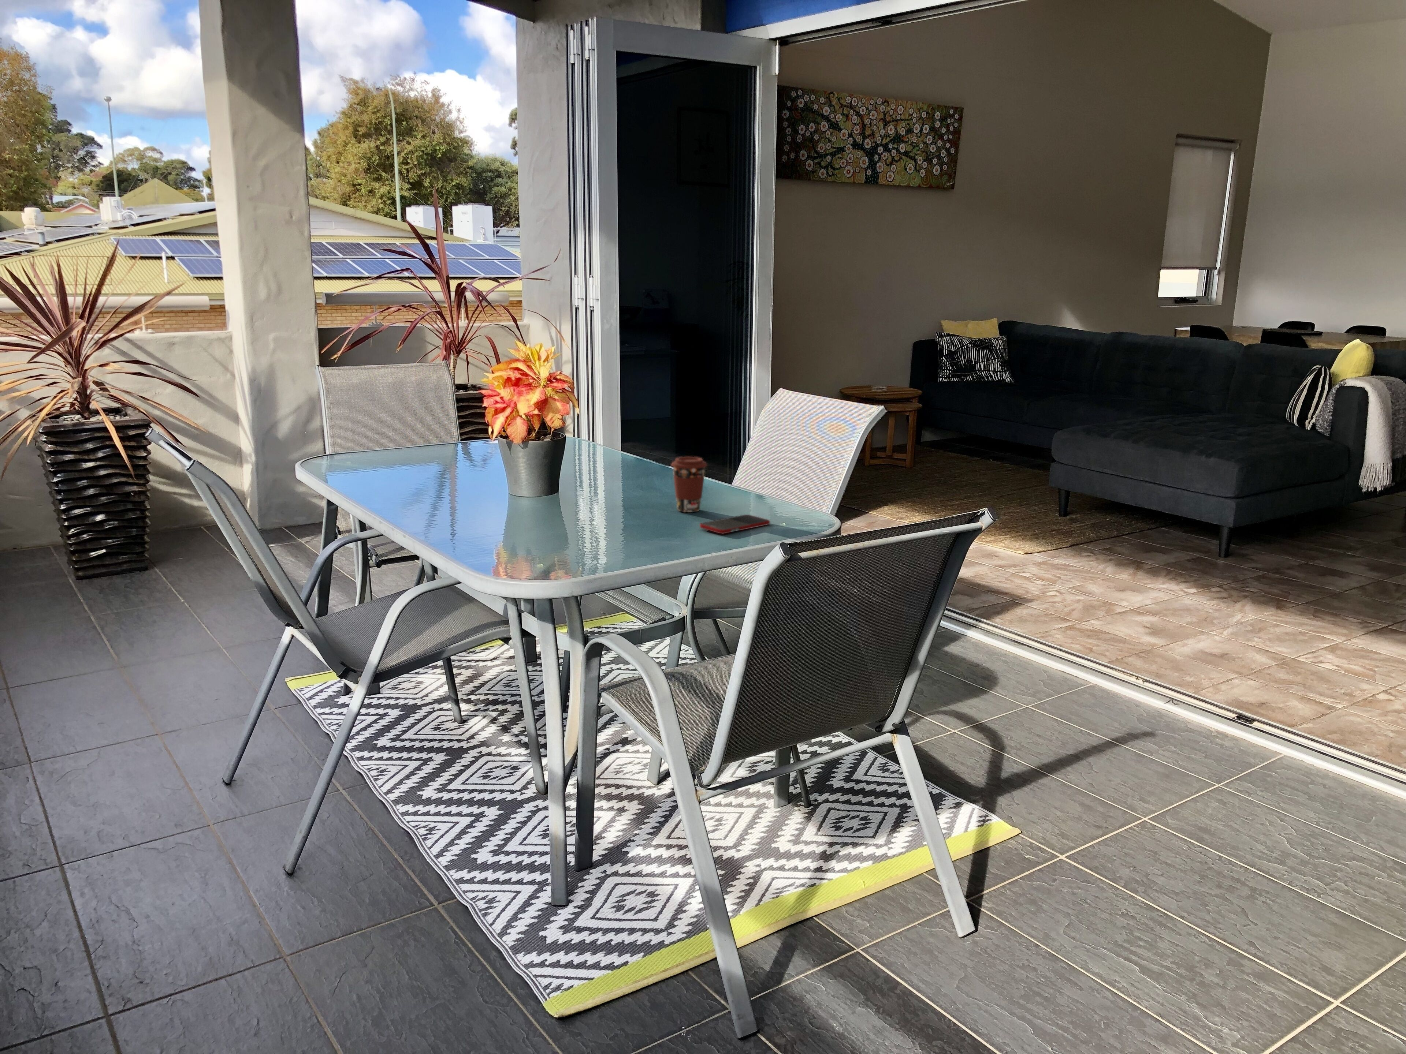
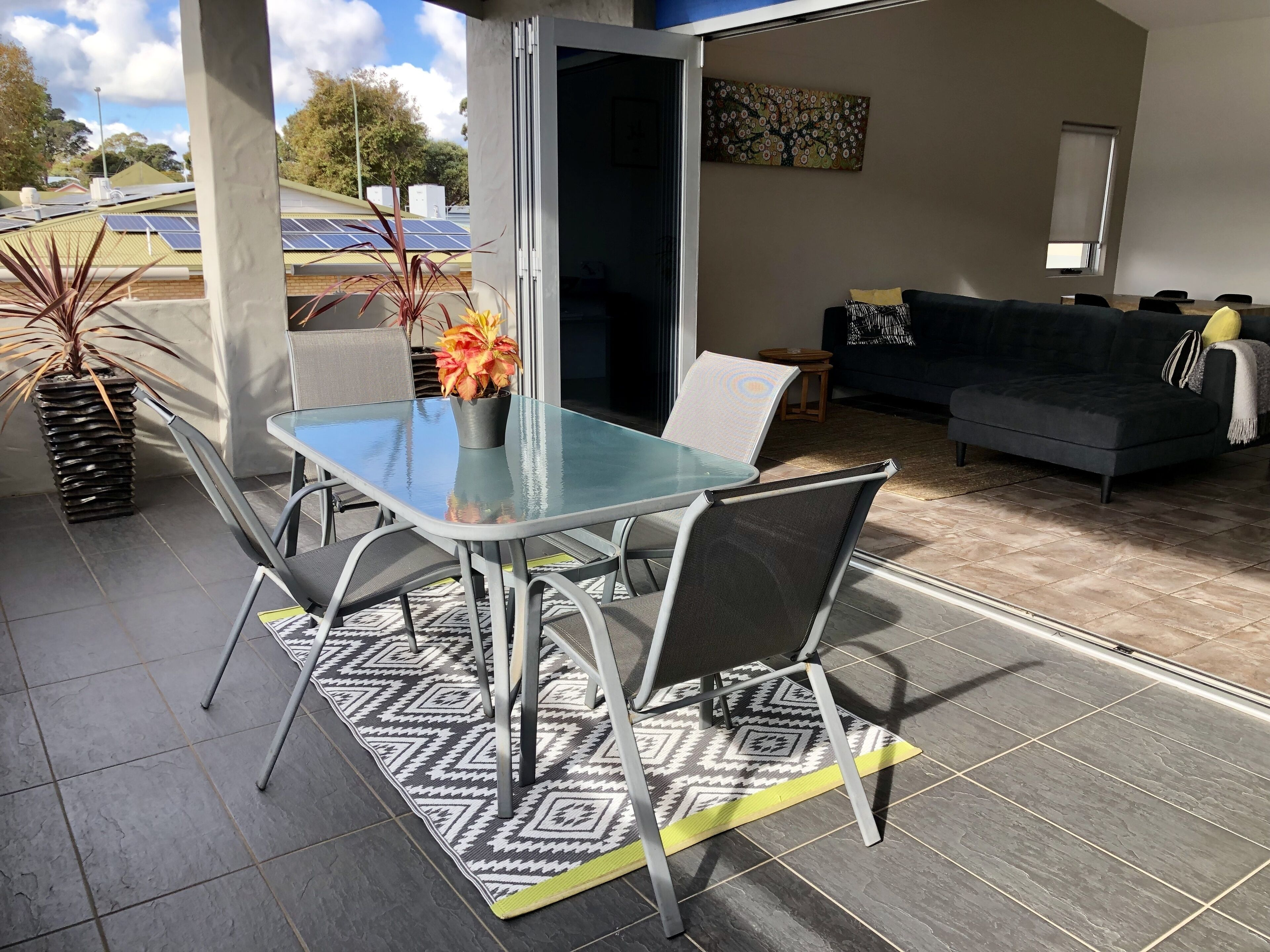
- coffee cup [671,456,707,513]
- cell phone [700,514,771,535]
